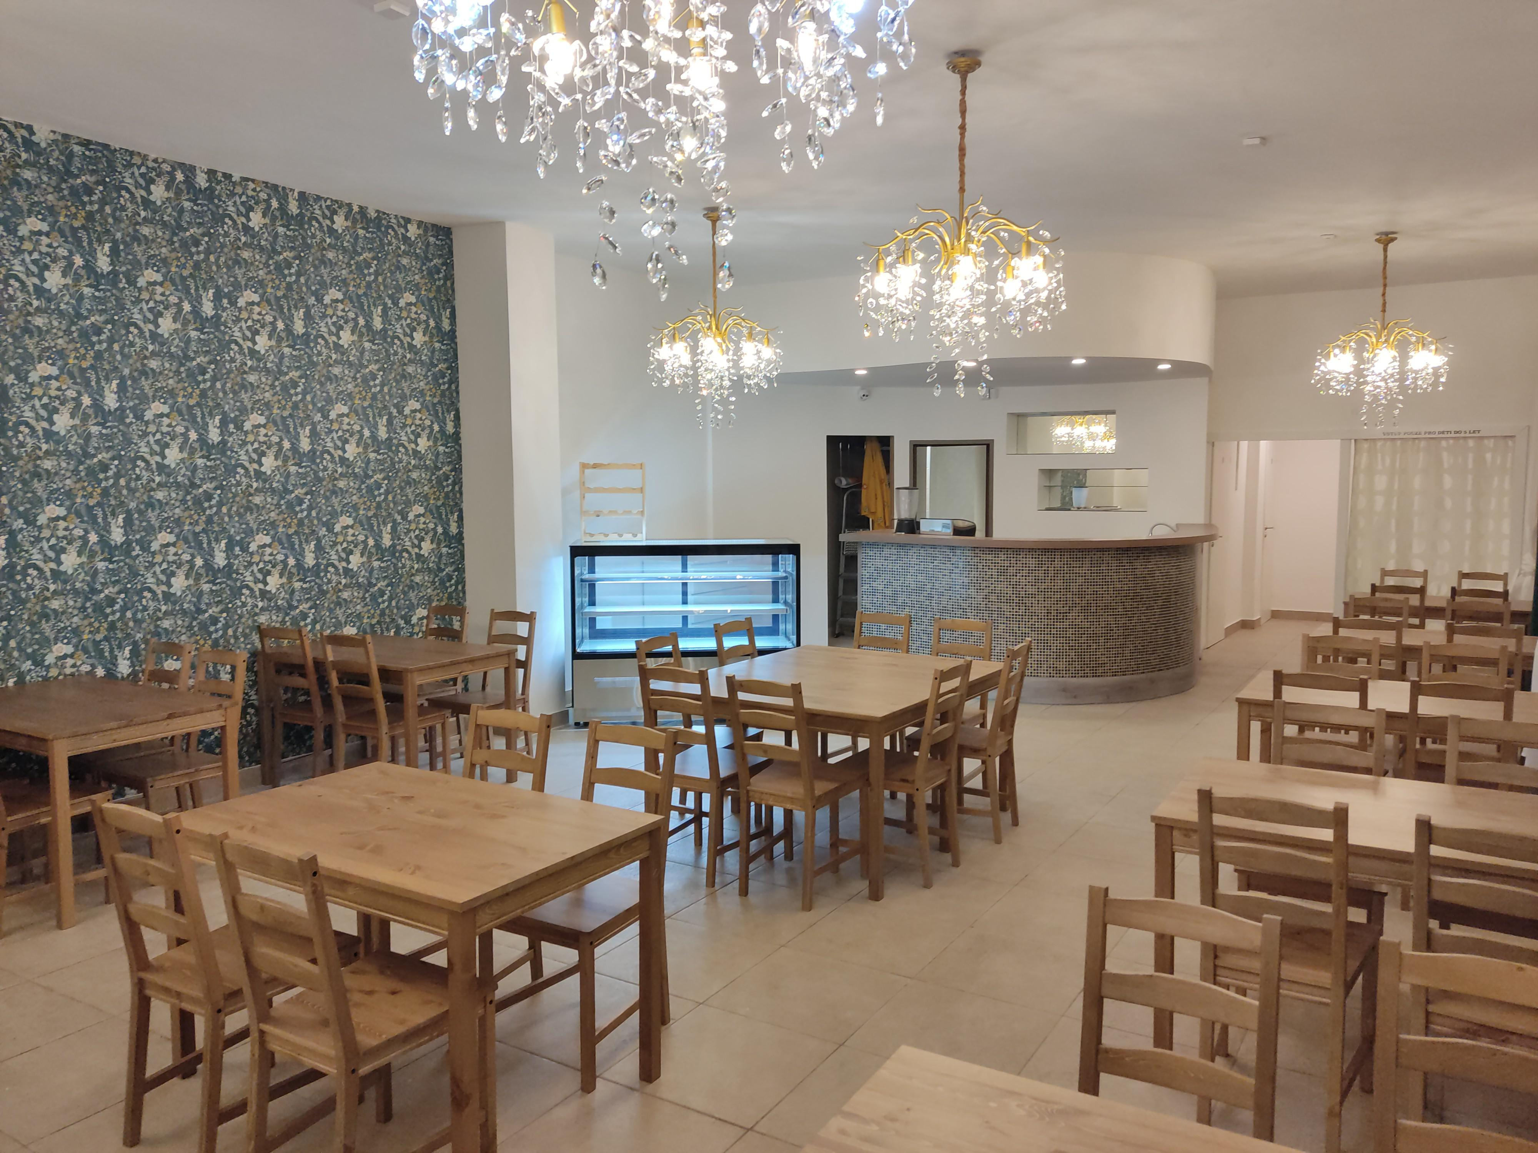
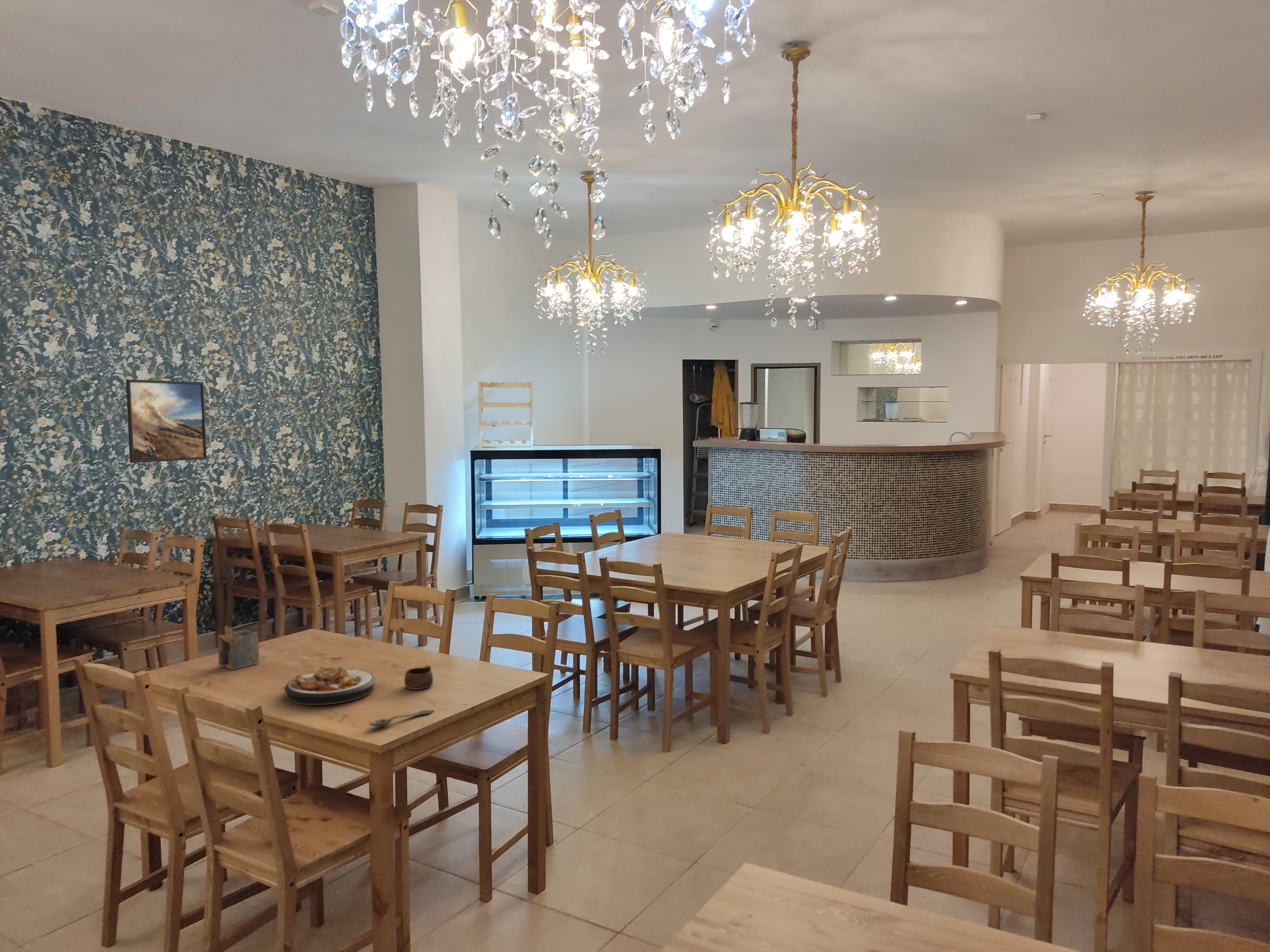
+ cup [404,665,433,690]
+ napkin holder [217,626,260,670]
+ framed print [126,379,207,463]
+ plate [284,667,376,705]
+ spoon [368,710,434,727]
